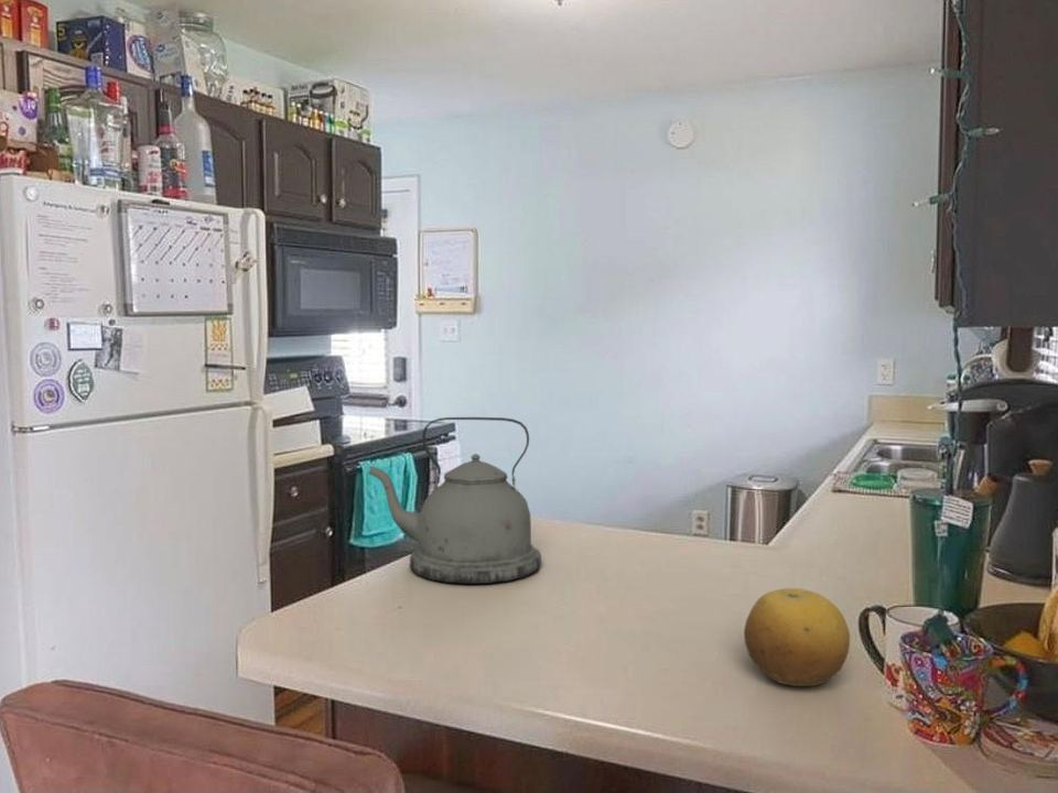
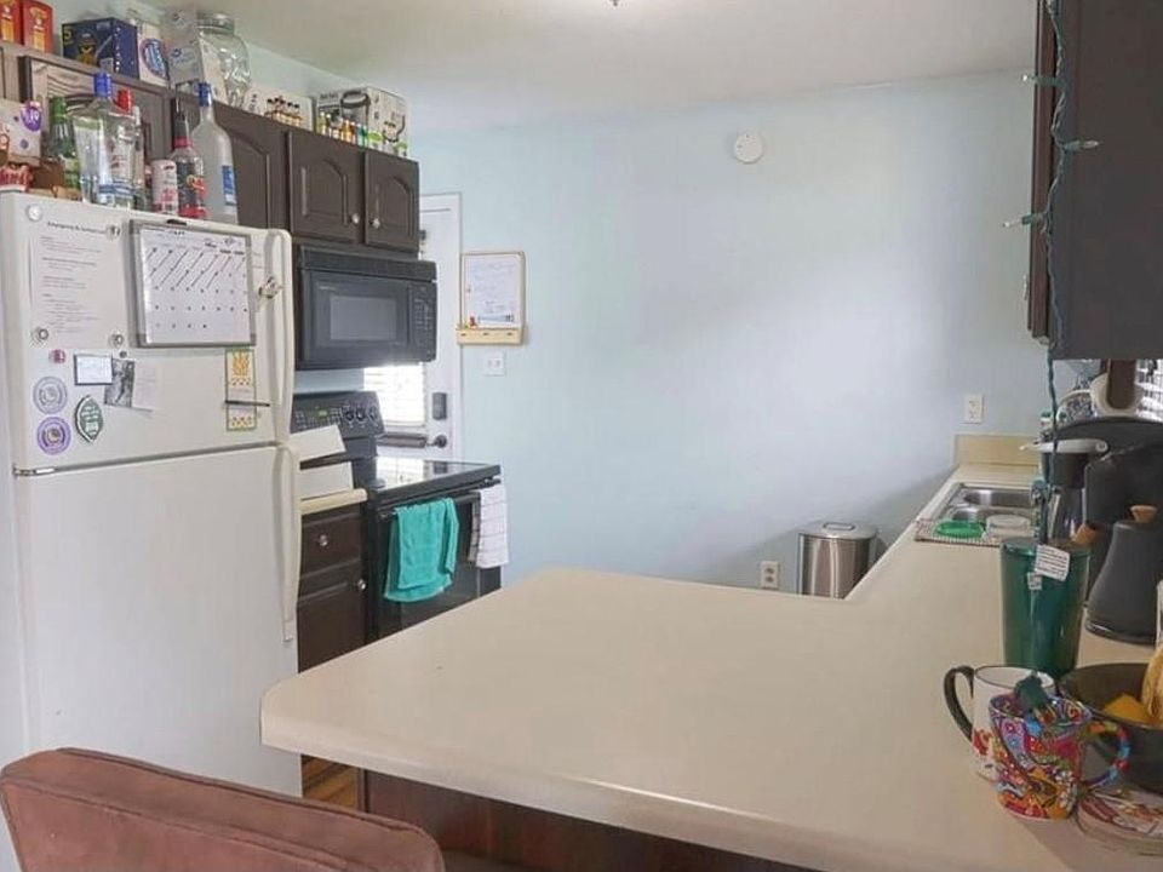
- kettle [367,416,542,585]
- fruit [743,587,851,687]
